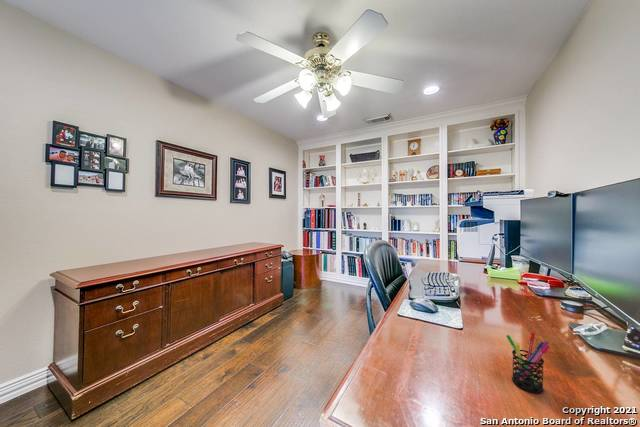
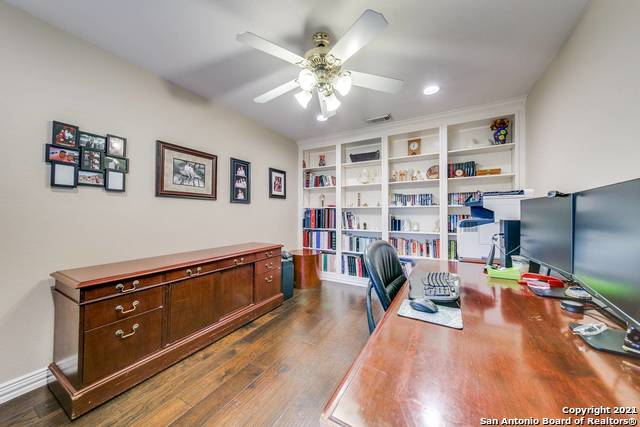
- pen holder [505,331,551,394]
